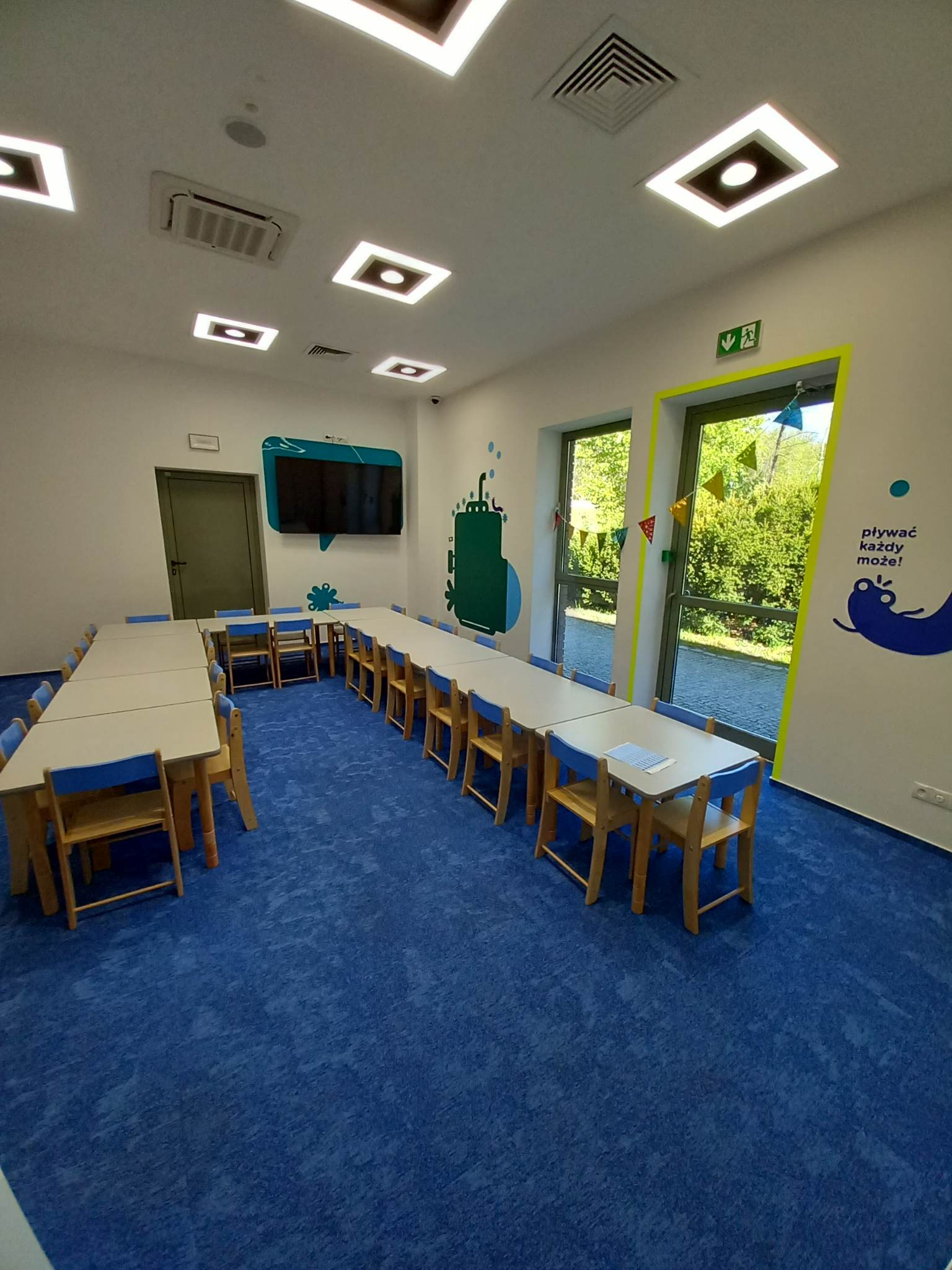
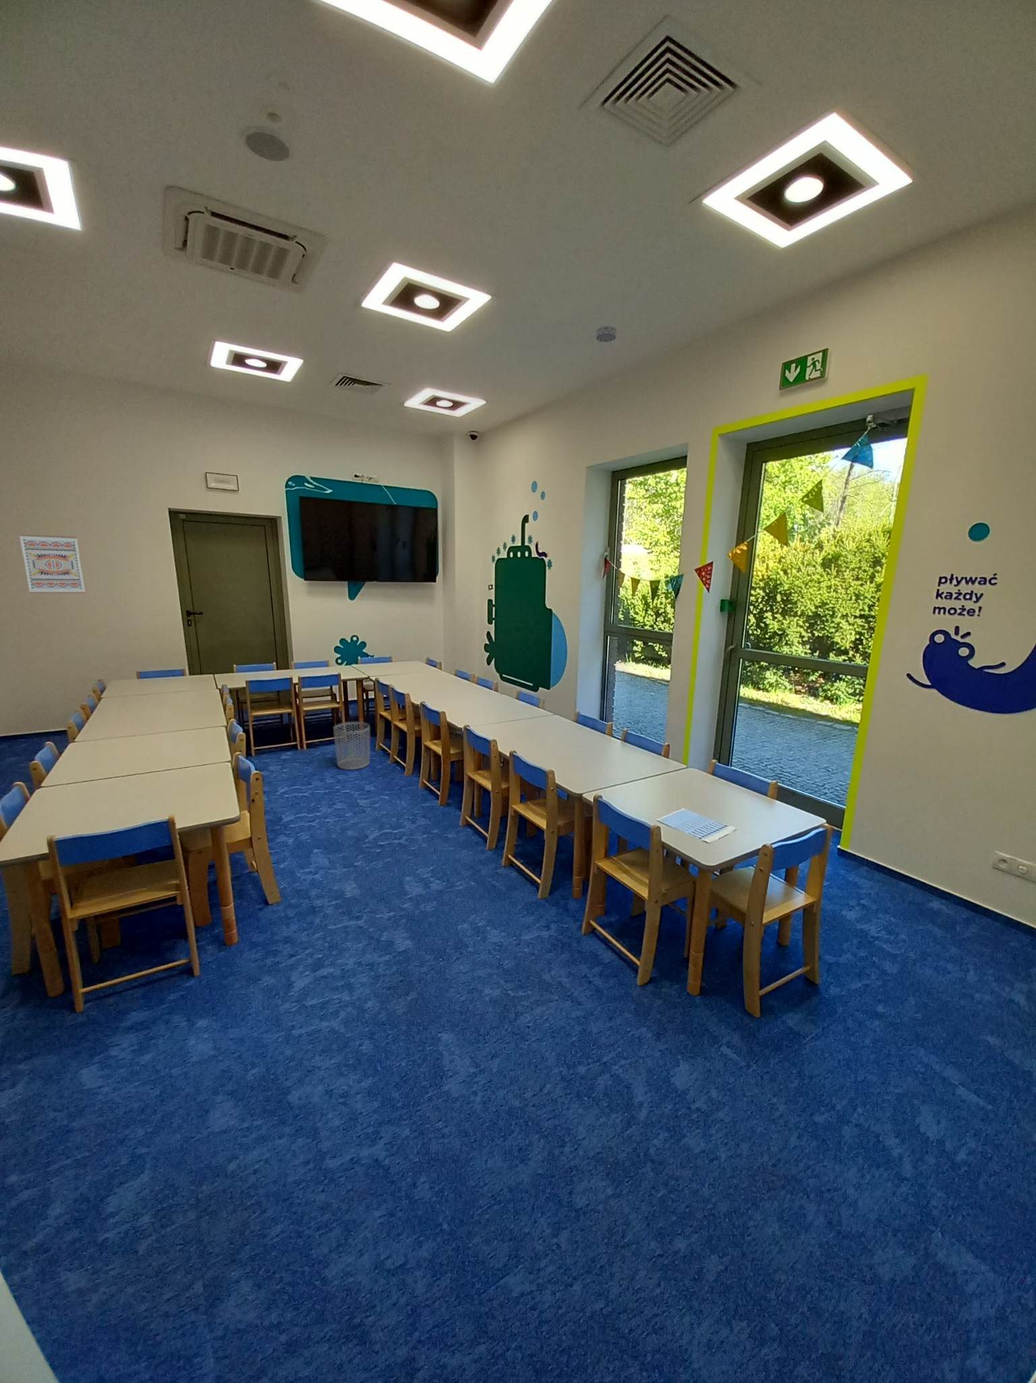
+ wall art [18,534,86,595]
+ waste bin [333,721,370,771]
+ smoke detector [595,325,617,343]
